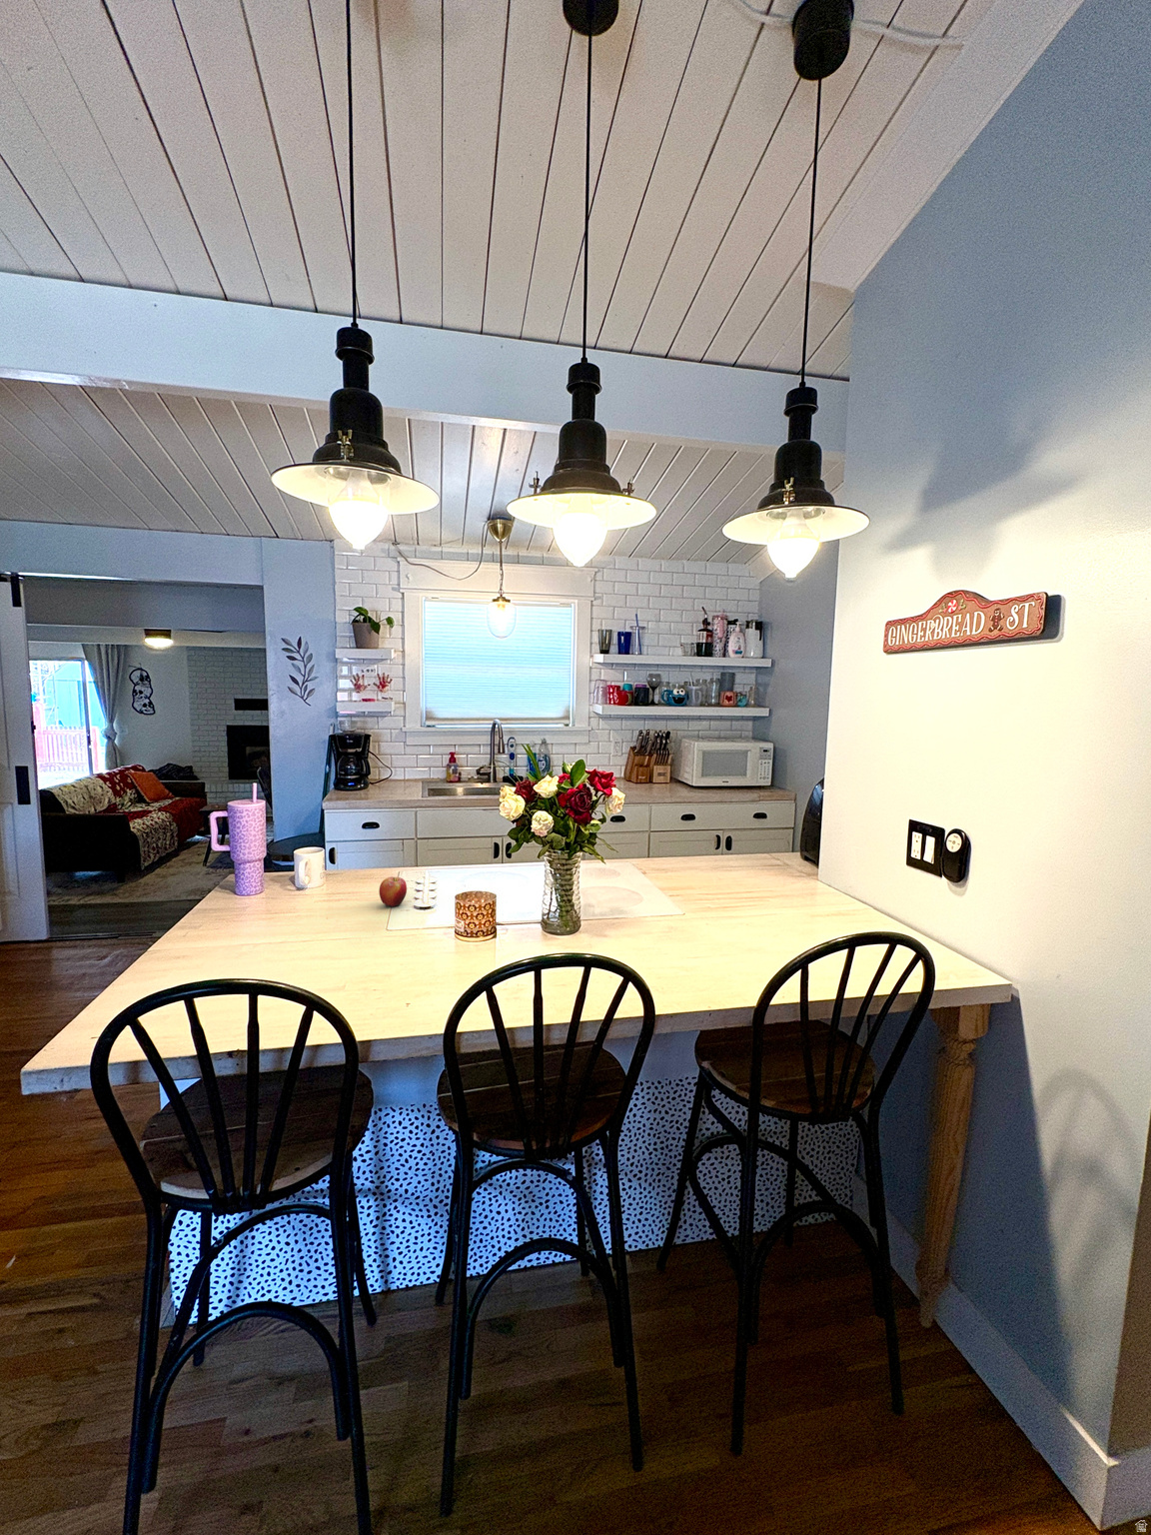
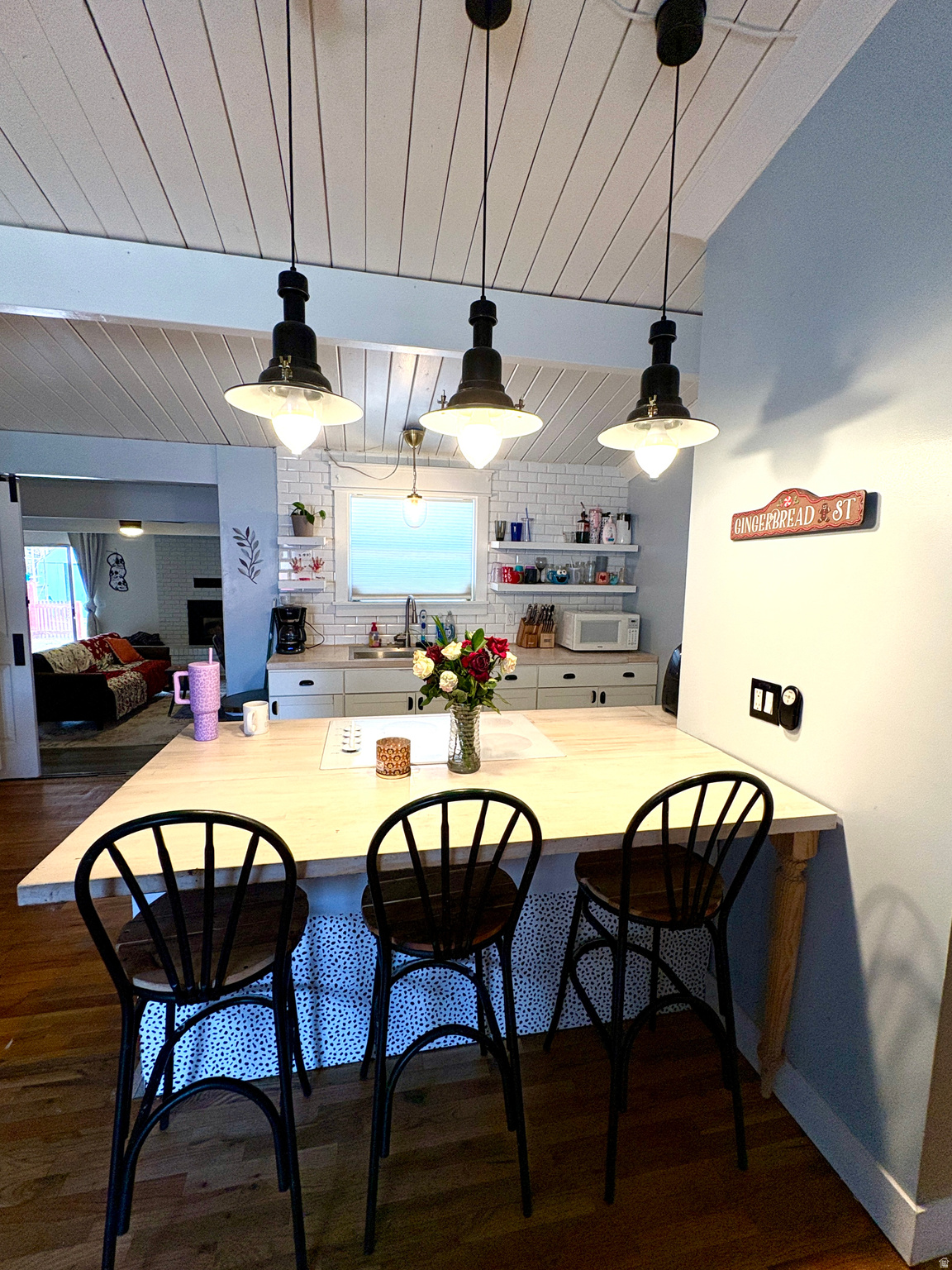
- apple [378,875,407,908]
